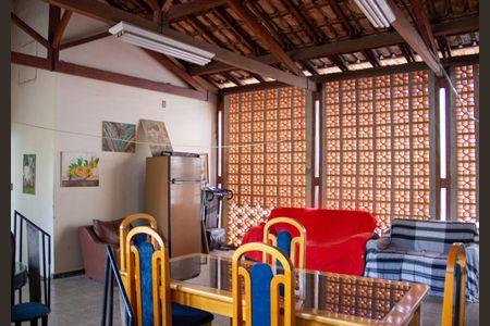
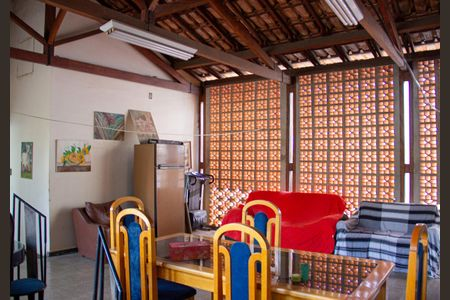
+ tissue box [168,240,211,262]
+ cup [290,262,311,283]
